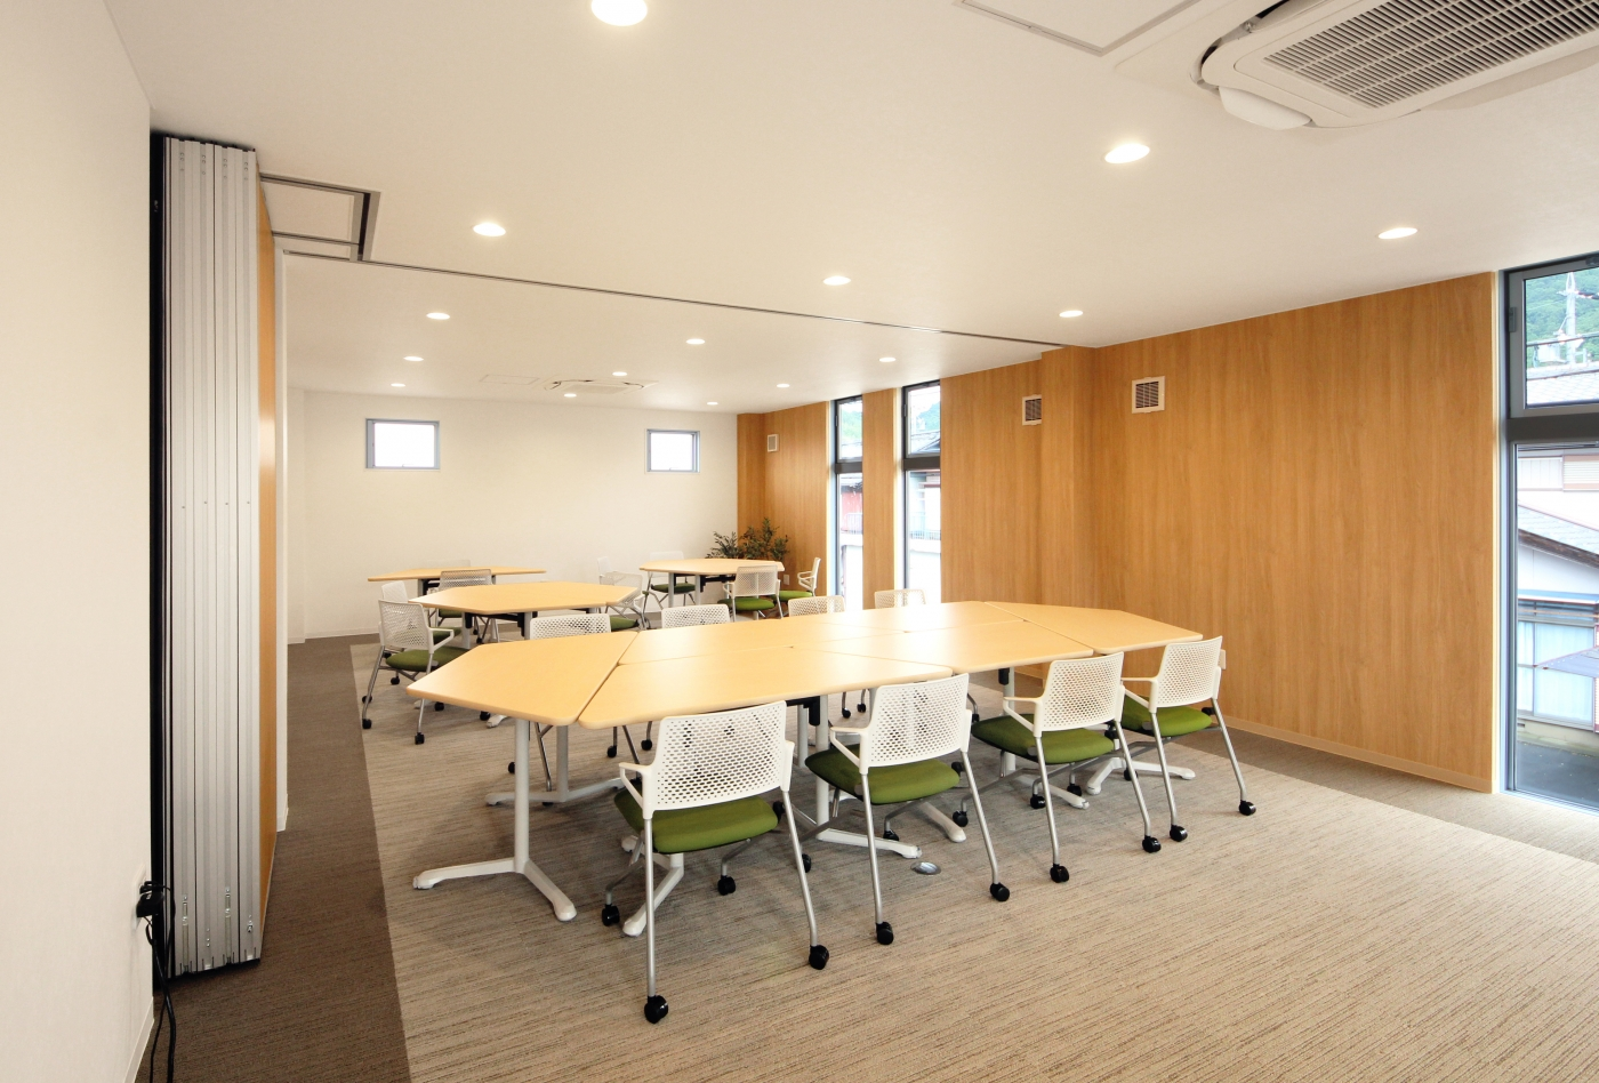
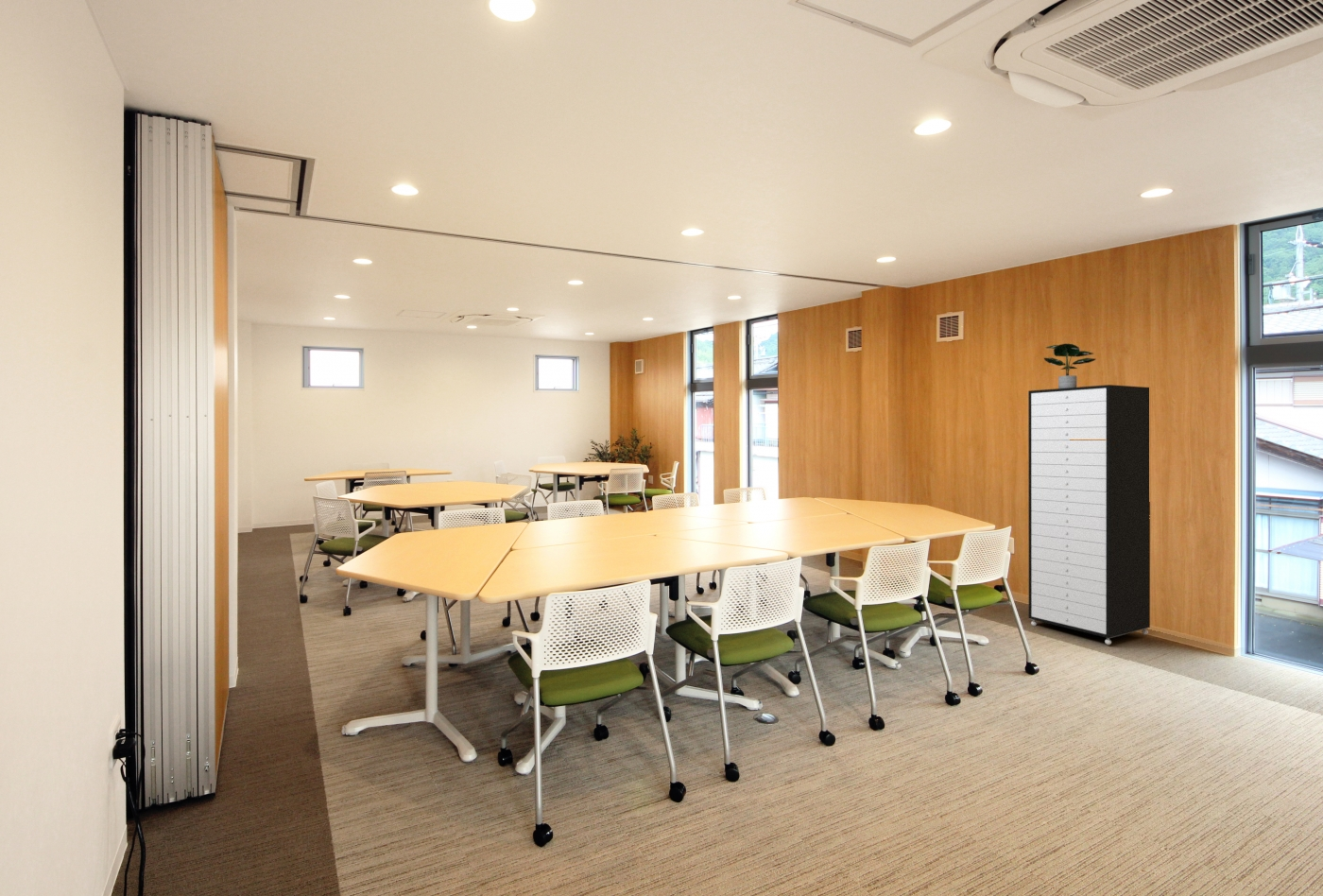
+ storage cabinet [1027,384,1151,646]
+ potted plant [1043,343,1096,388]
